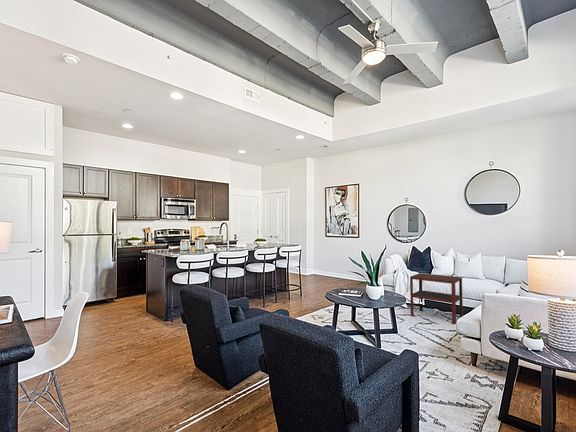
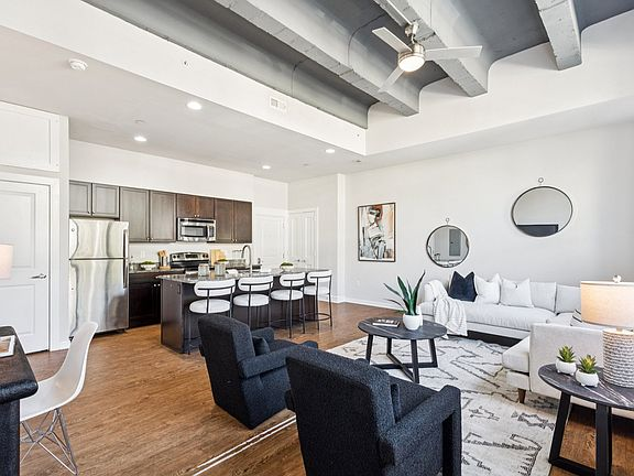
- side table [409,272,464,325]
